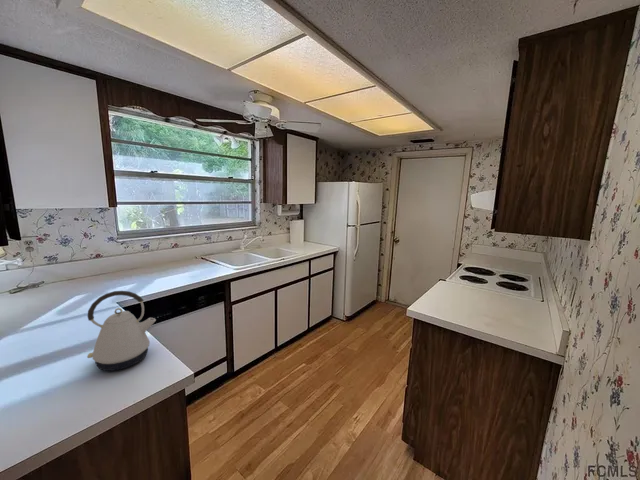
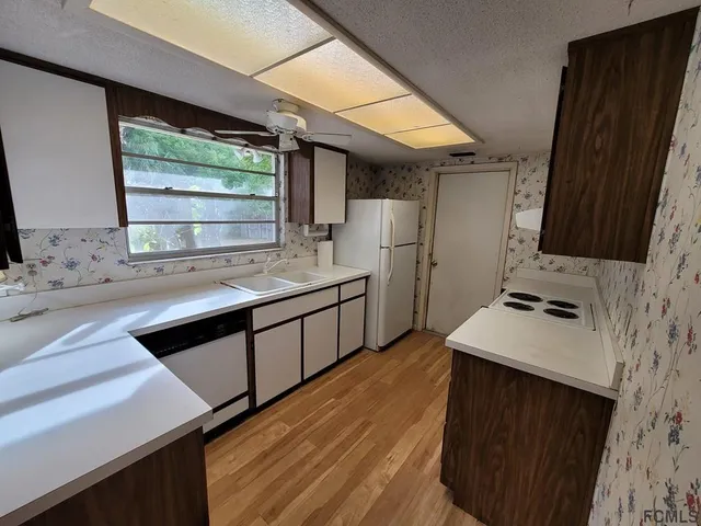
- kettle [86,290,157,372]
